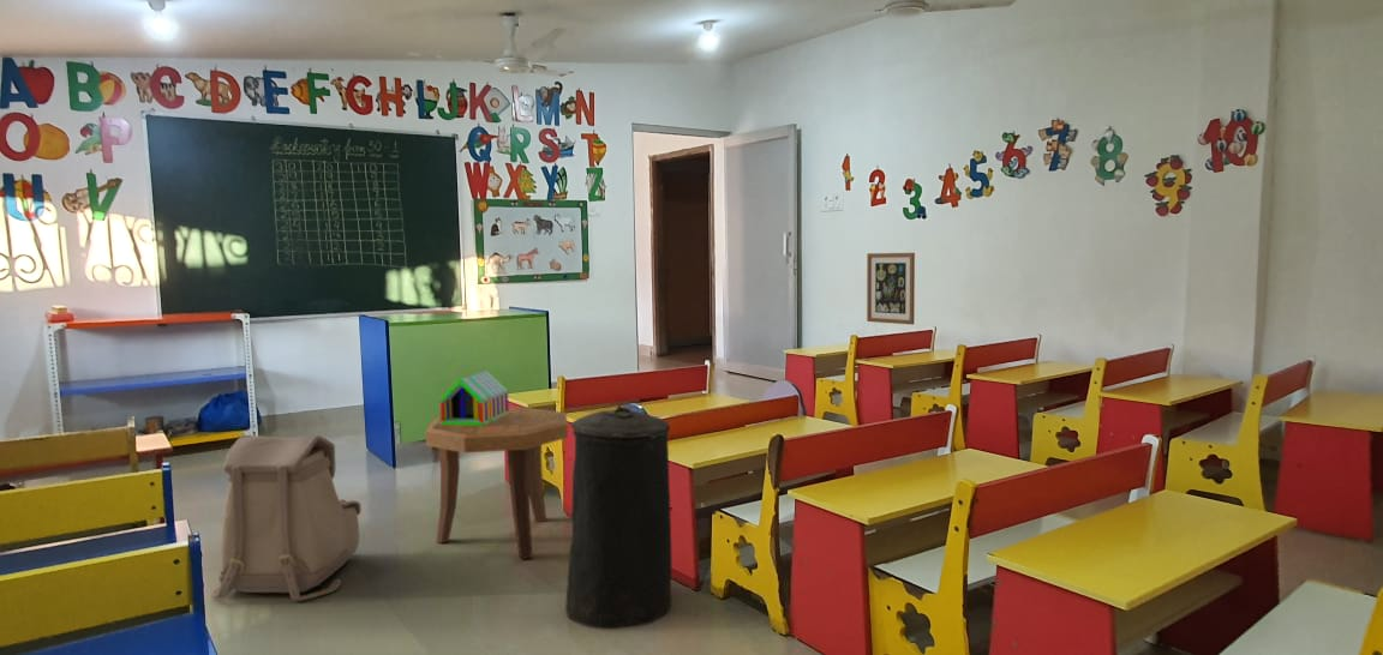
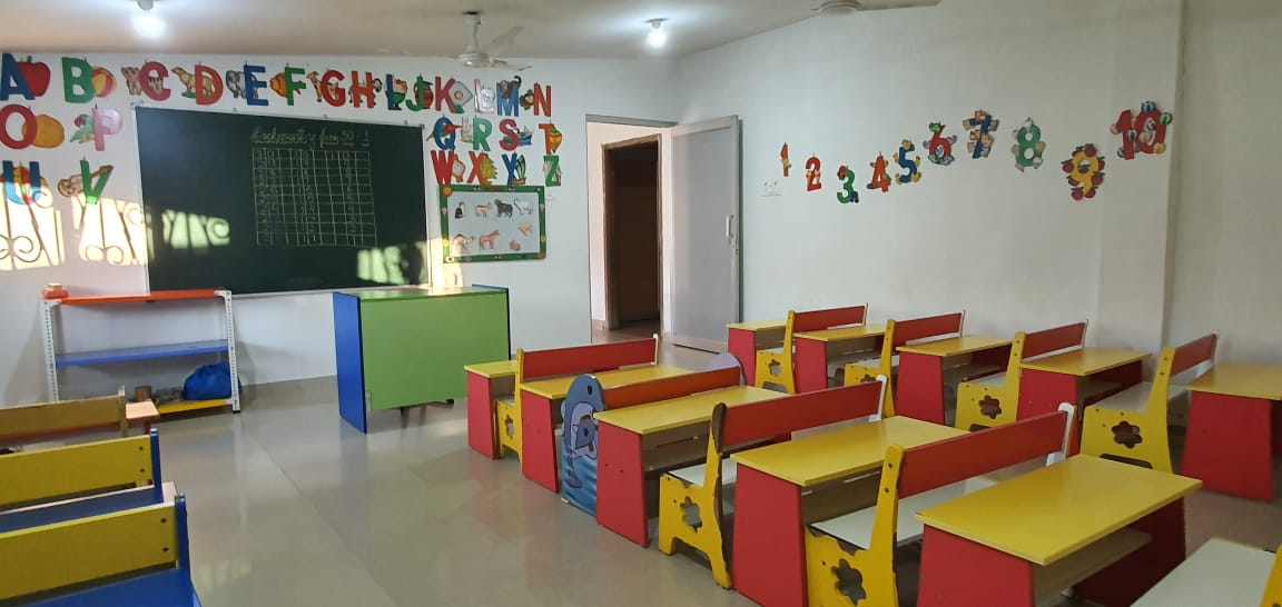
- wall art [866,252,916,325]
- trash can [564,404,673,630]
- side table [425,407,569,560]
- backpack [210,434,363,601]
- toy house [438,369,510,426]
